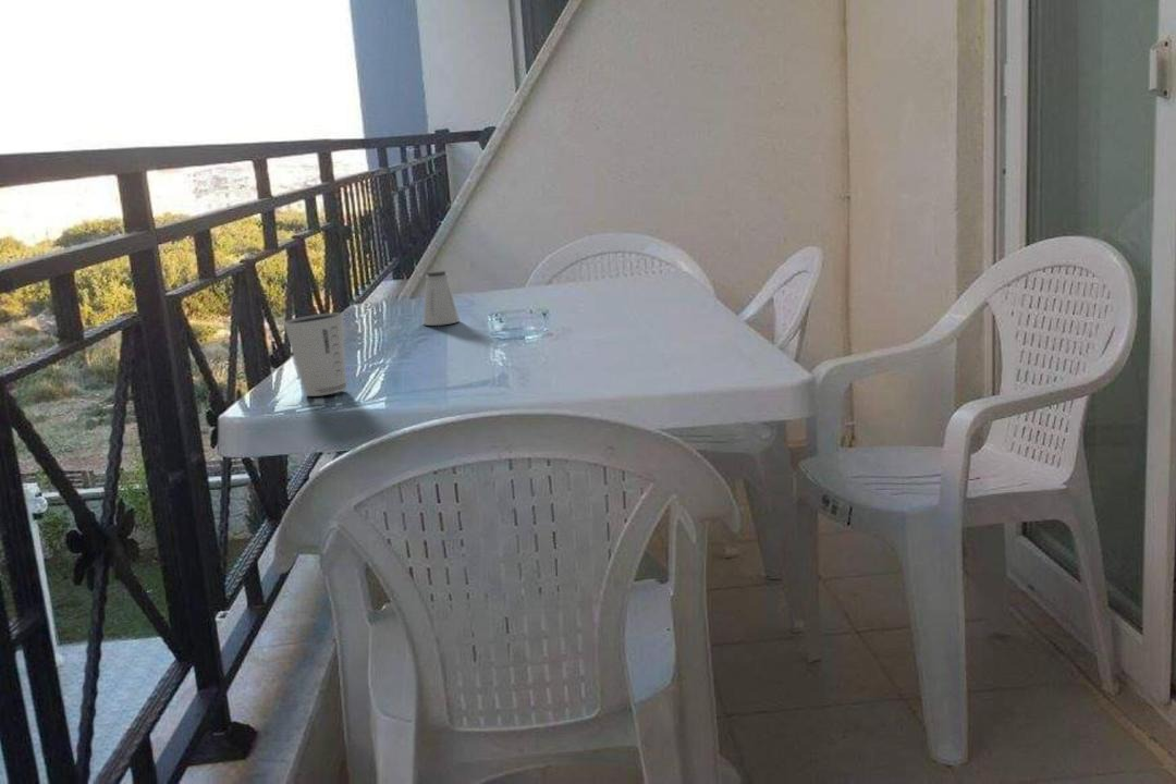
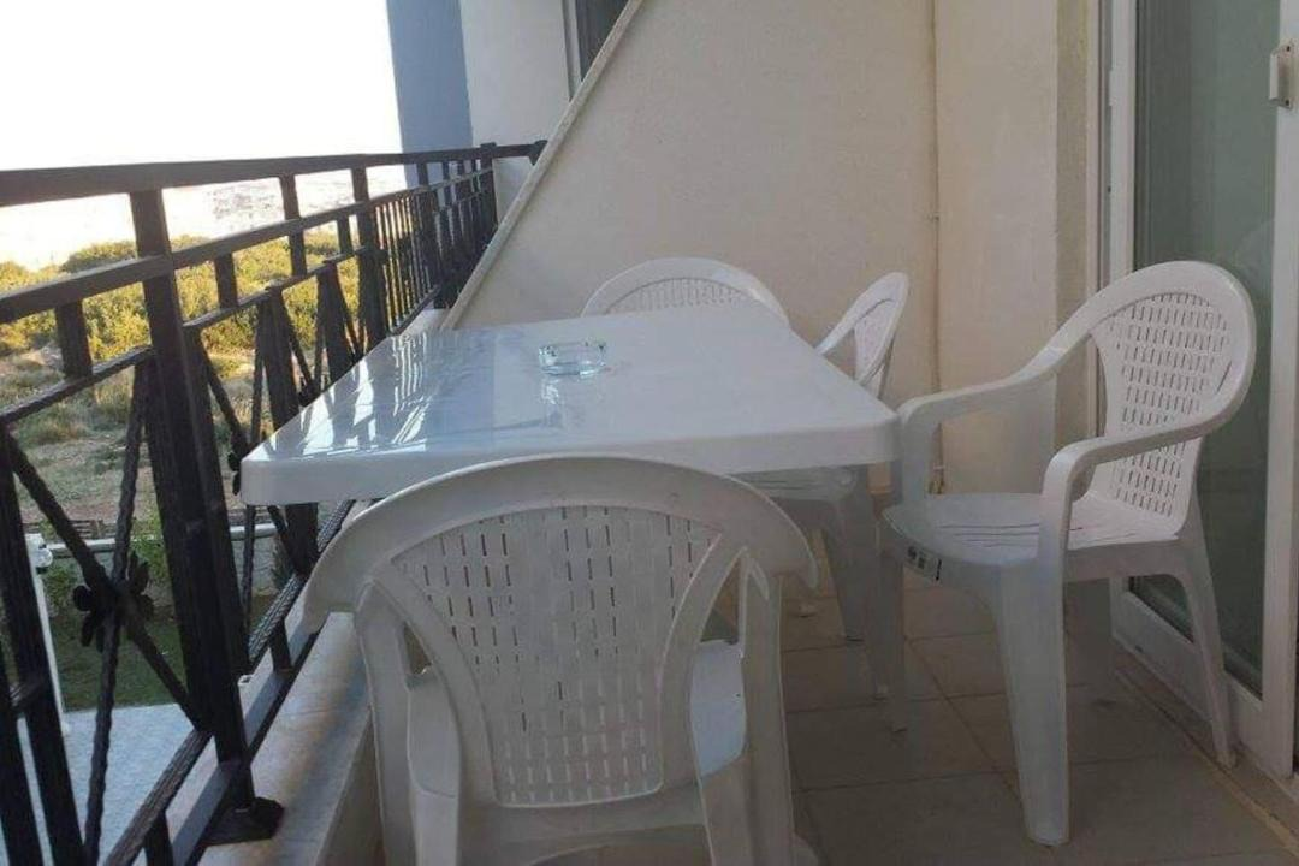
- saltshaker [421,269,461,327]
- dixie cup [282,311,347,397]
